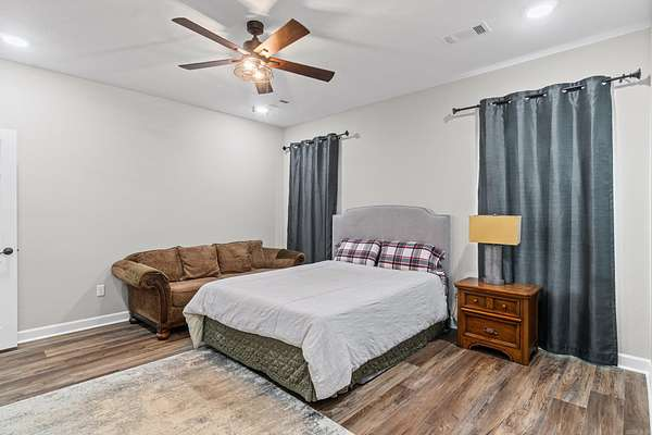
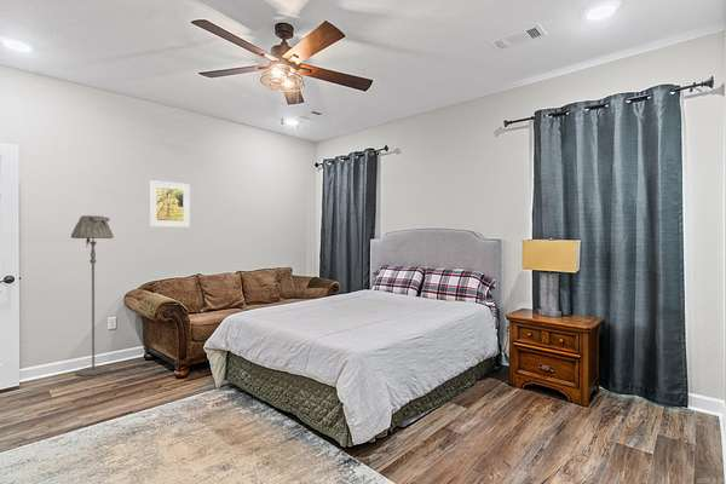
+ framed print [148,179,191,229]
+ floor lamp [70,214,115,378]
